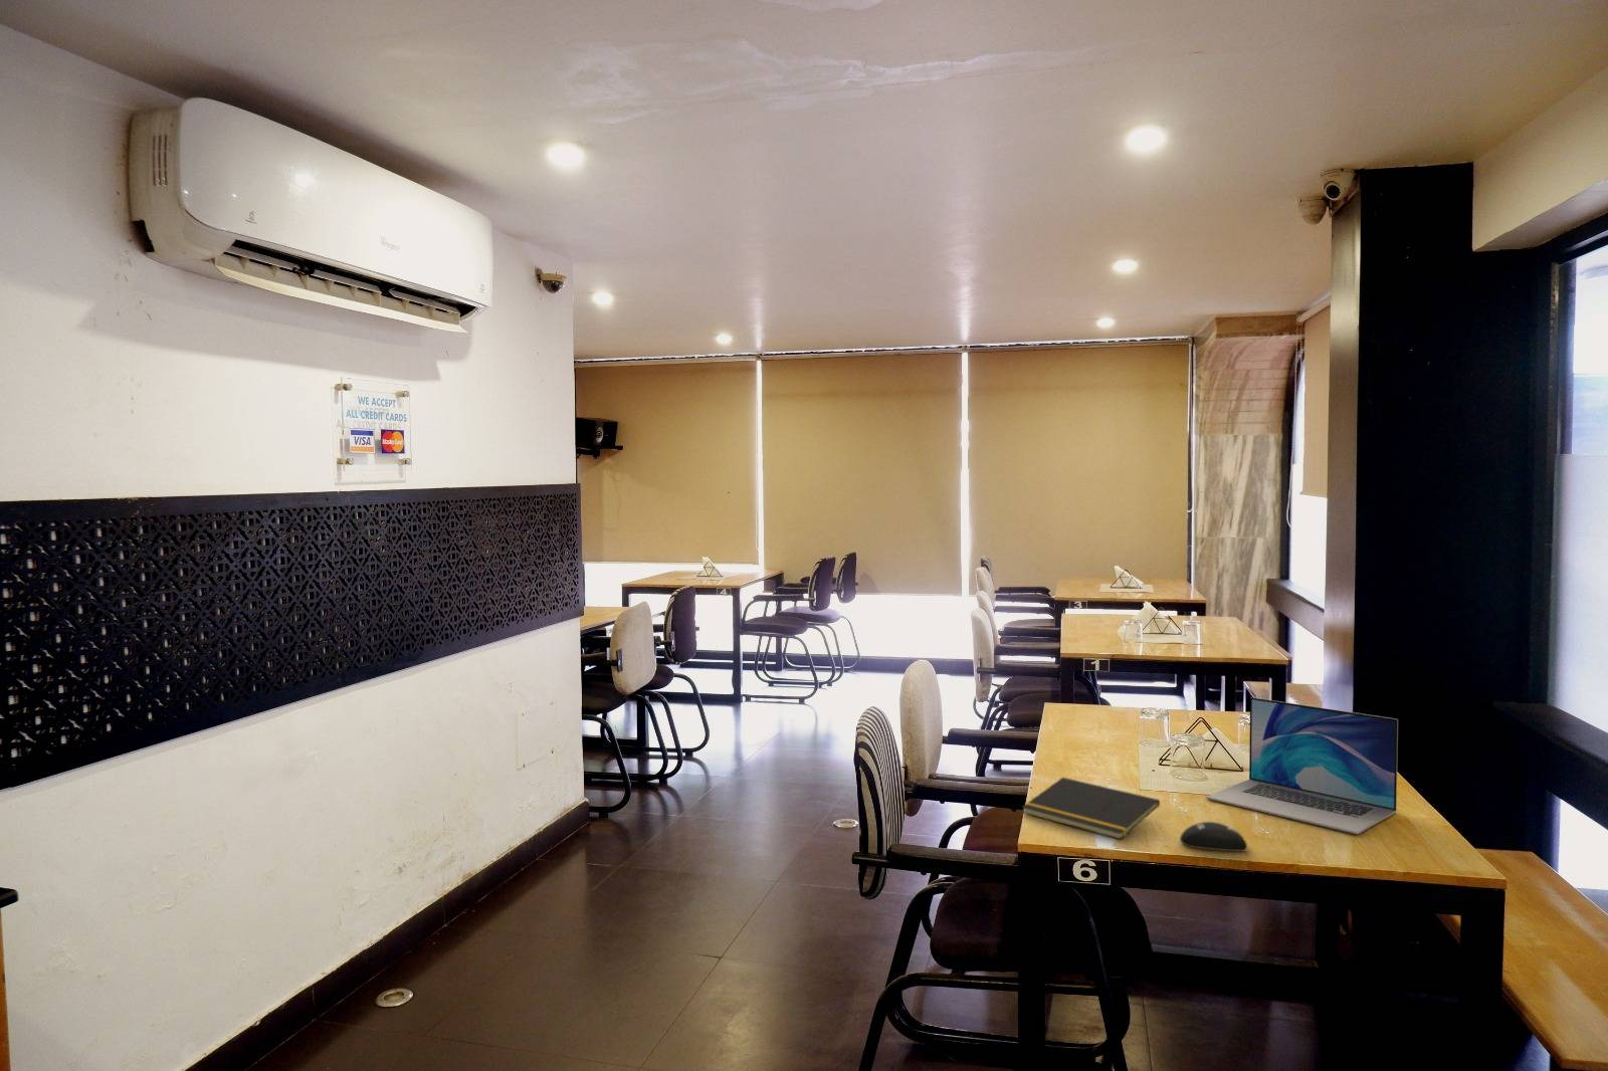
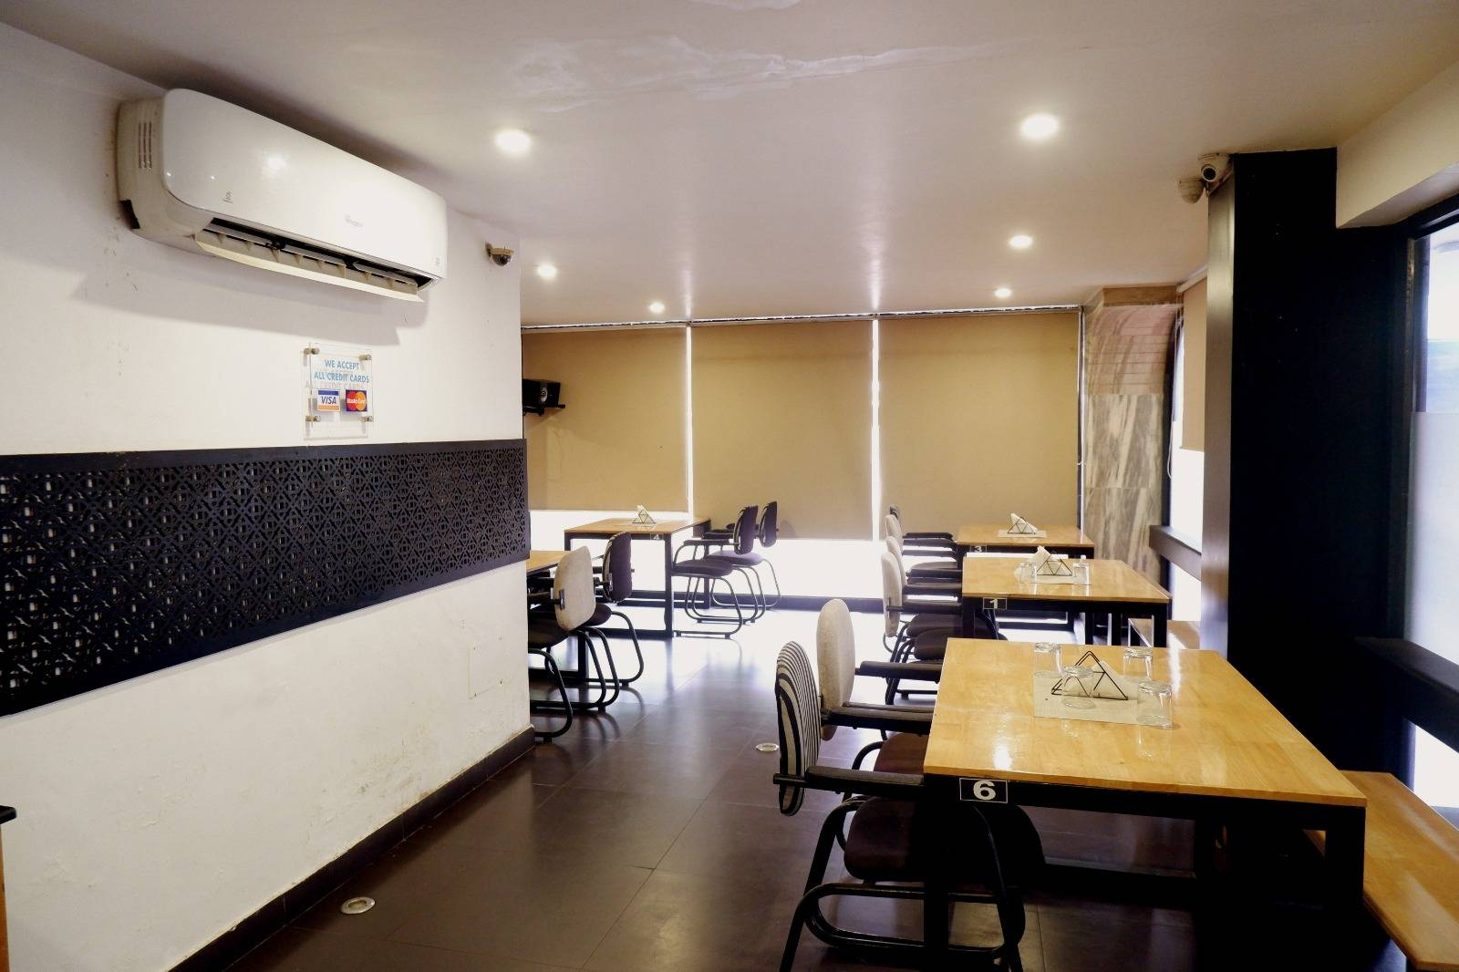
- notepad [1021,777,1161,840]
- laptop [1205,696,1399,834]
- computer mouse [1179,821,1248,853]
